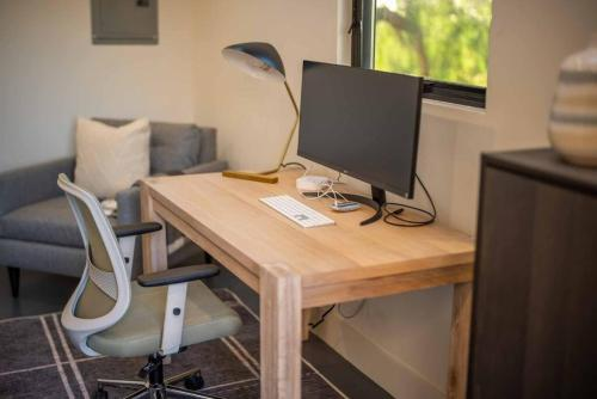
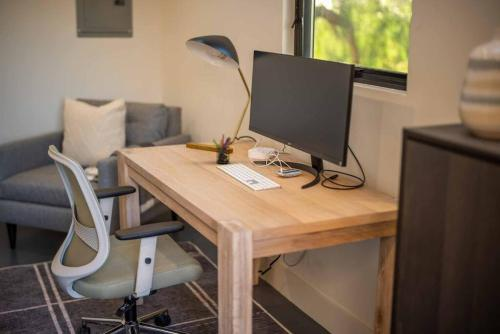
+ pen holder [212,133,232,165]
